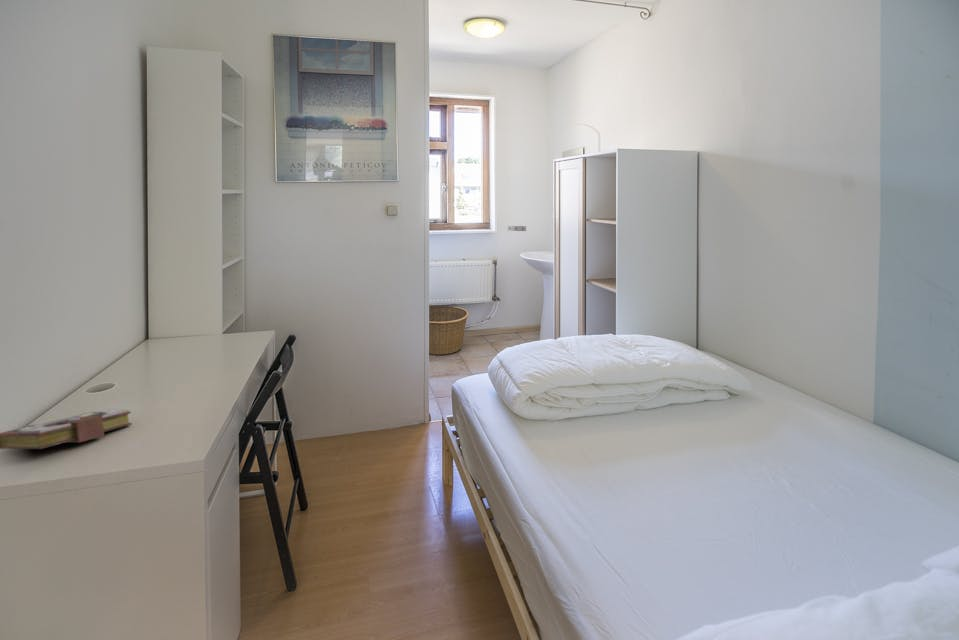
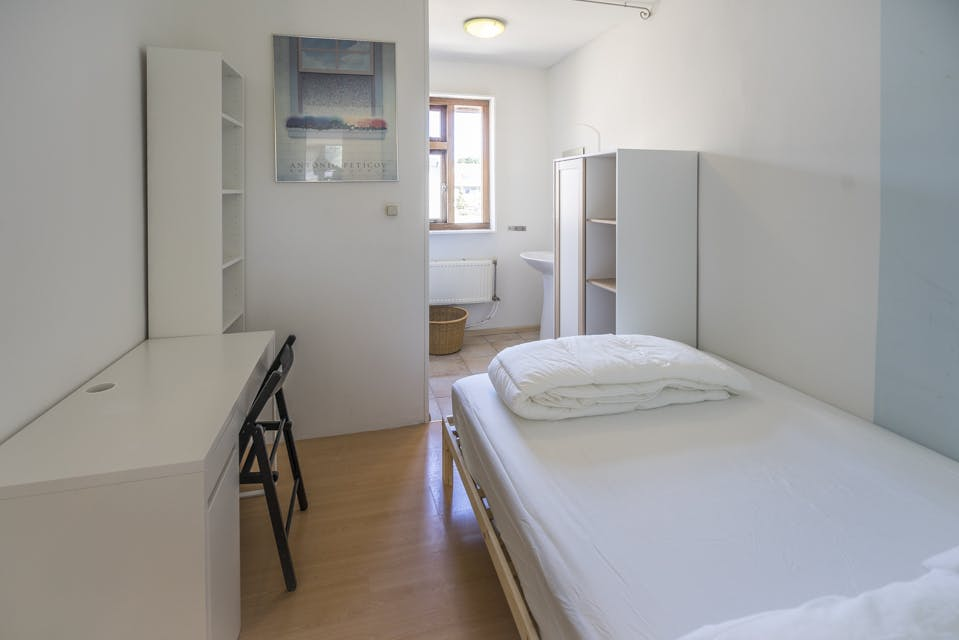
- book [0,409,133,450]
